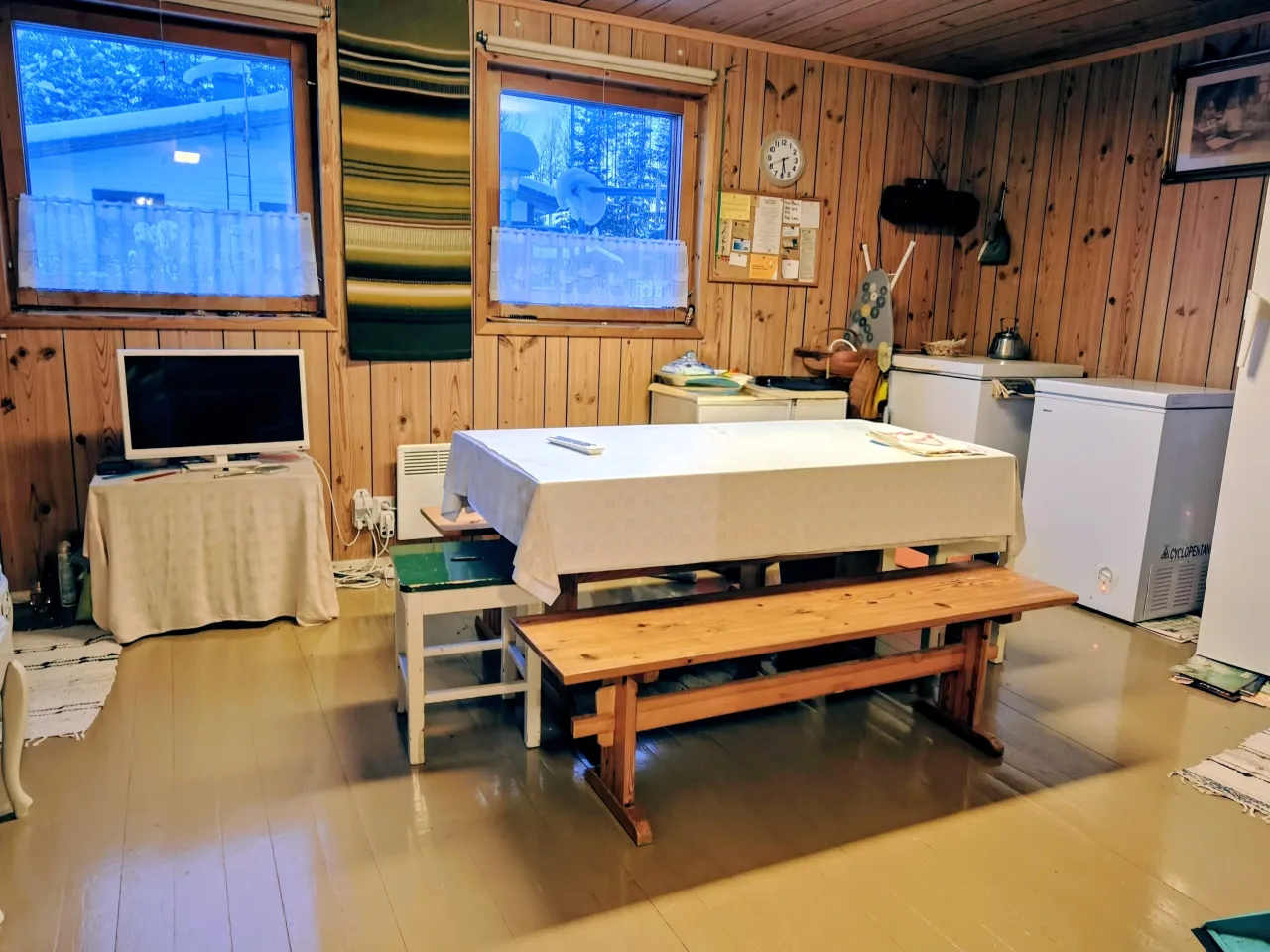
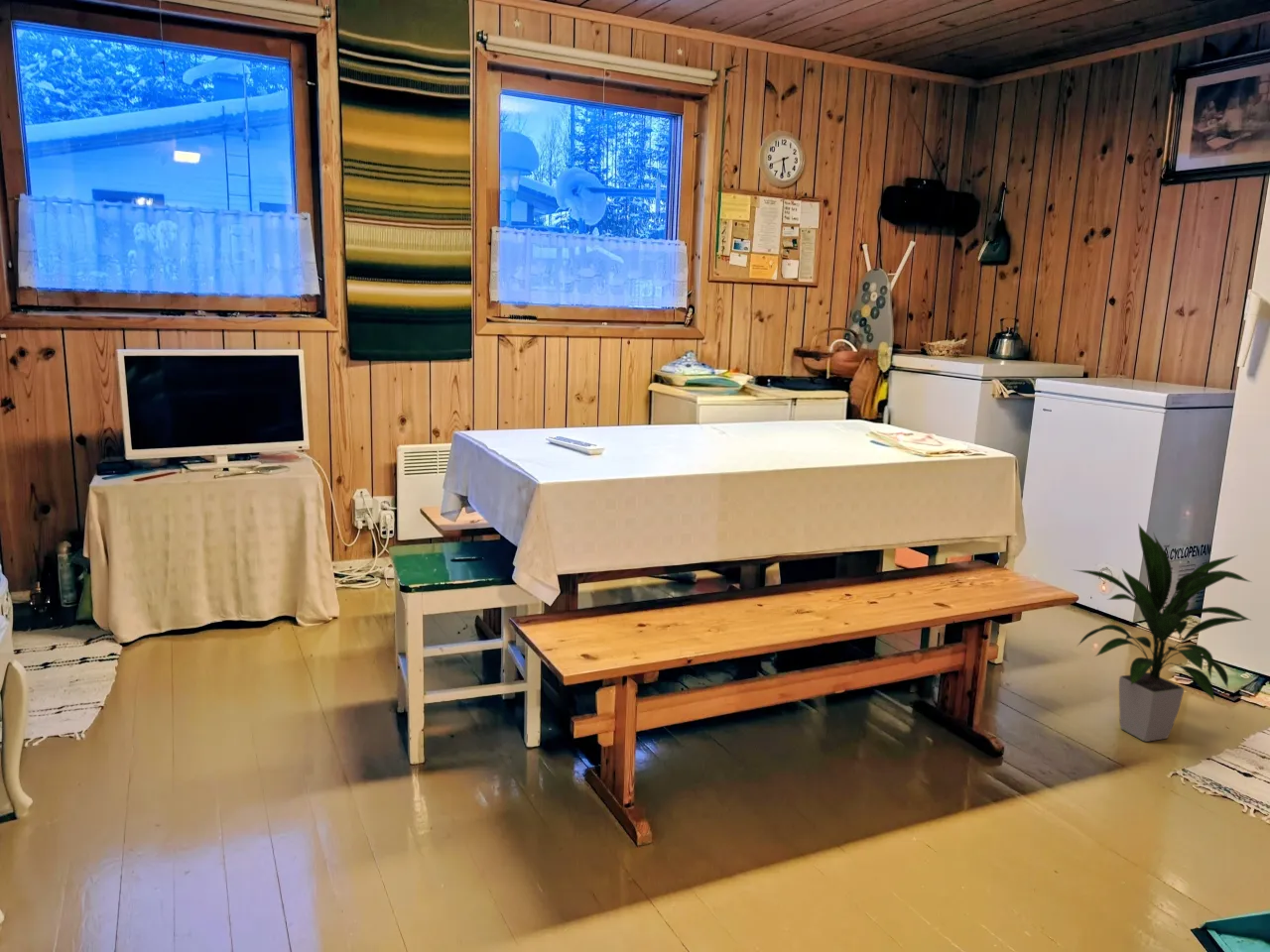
+ indoor plant [1071,524,1253,743]
